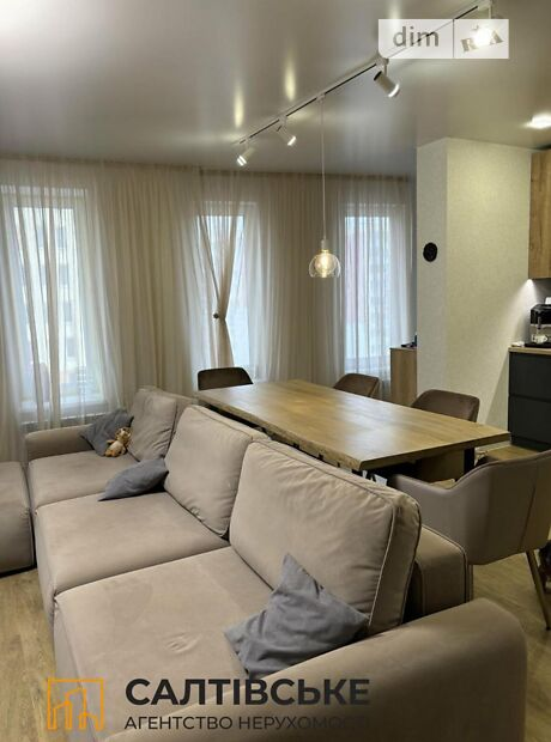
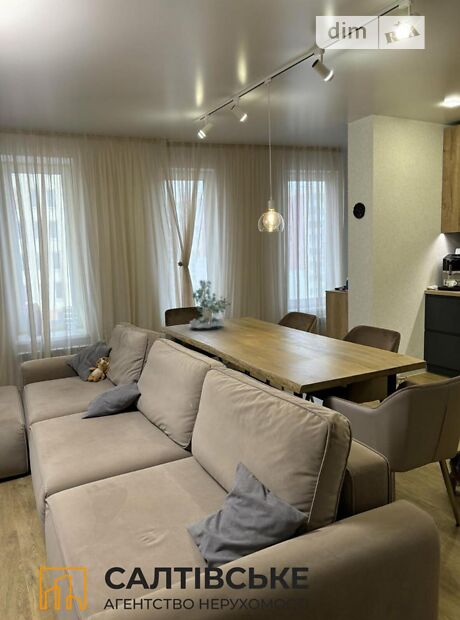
+ plant [188,279,232,329]
